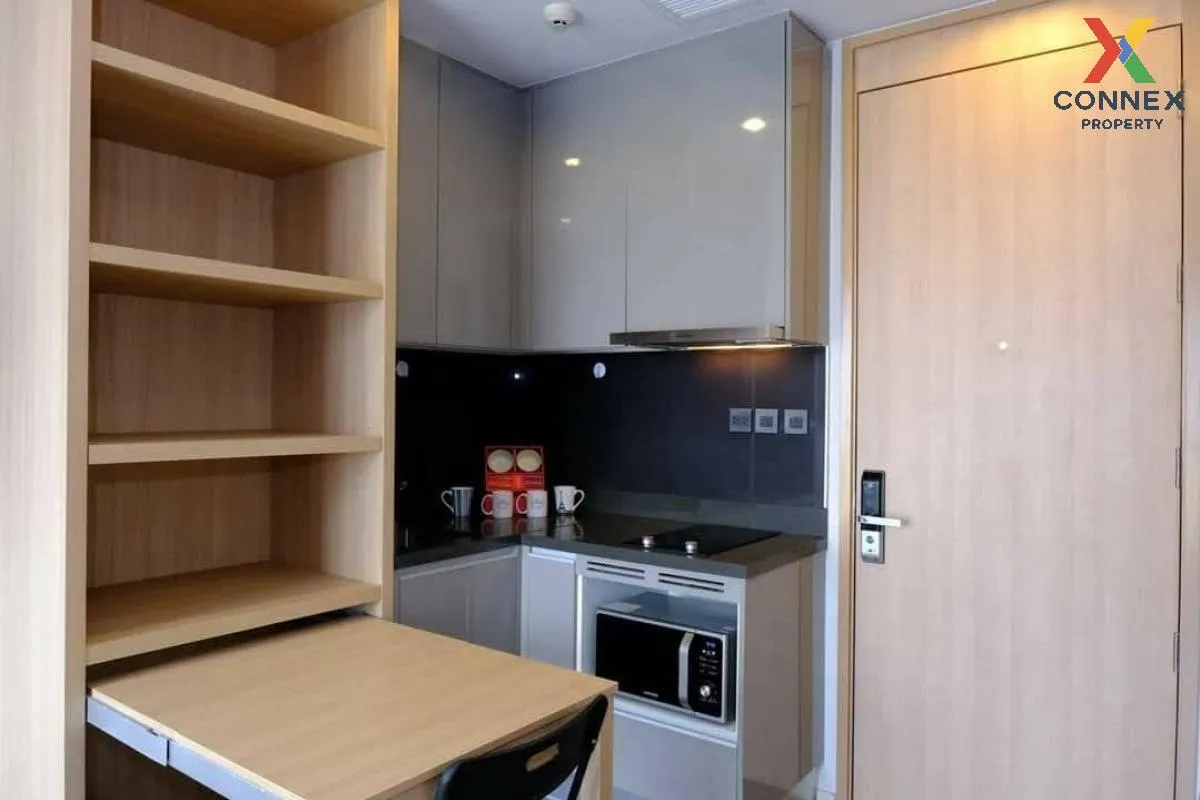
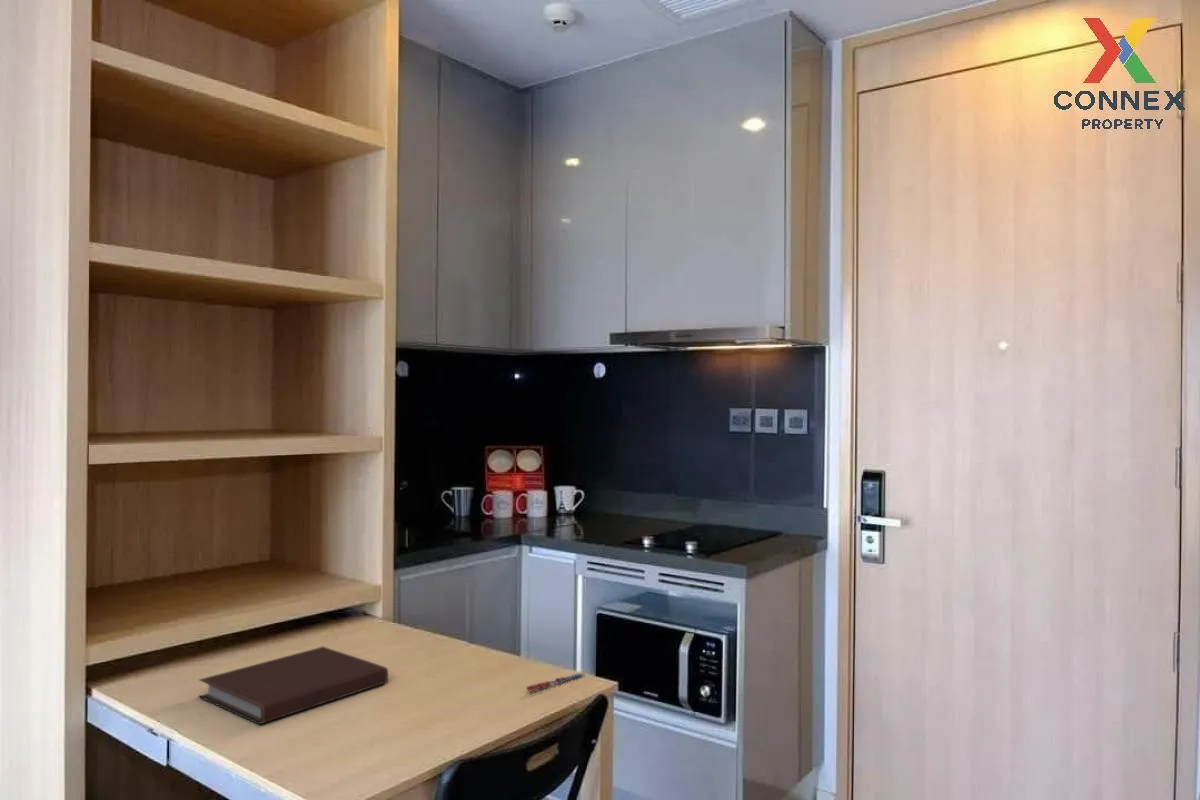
+ notebook [198,646,389,725]
+ pen [525,672,585,692]
